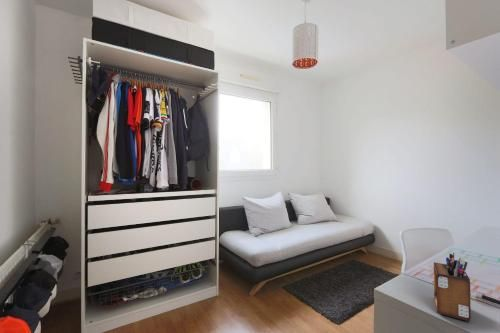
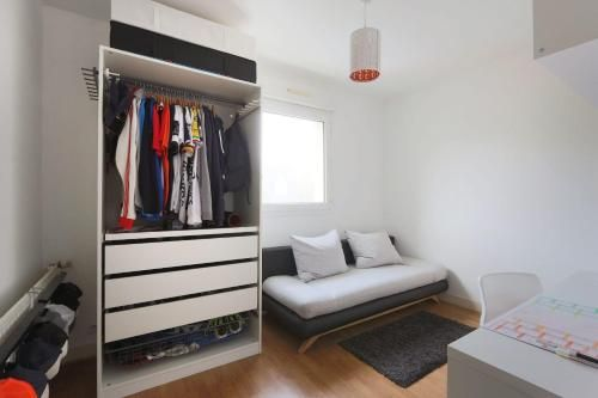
- desk organizer [433,252,472,322]
